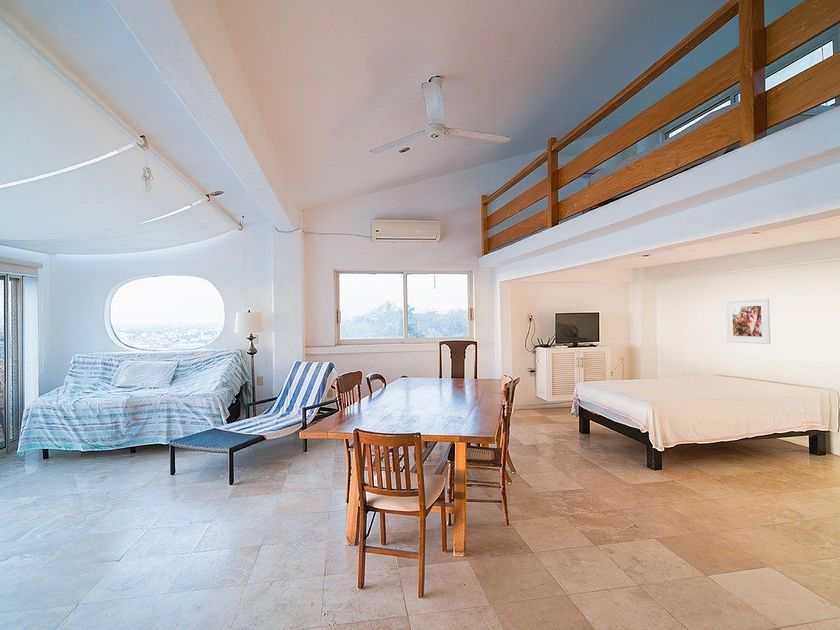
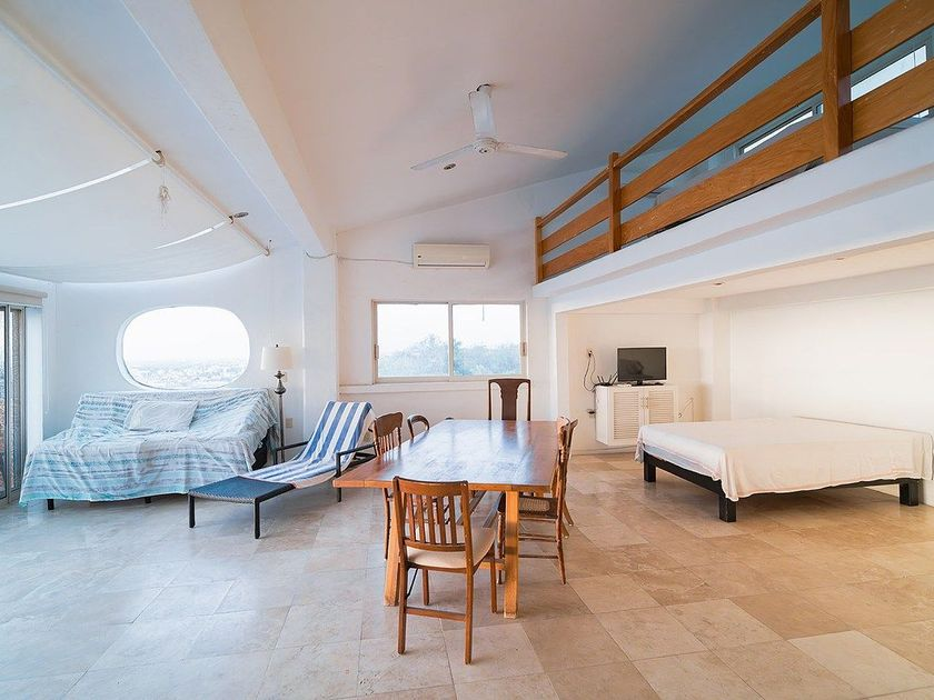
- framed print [725,297,772,345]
